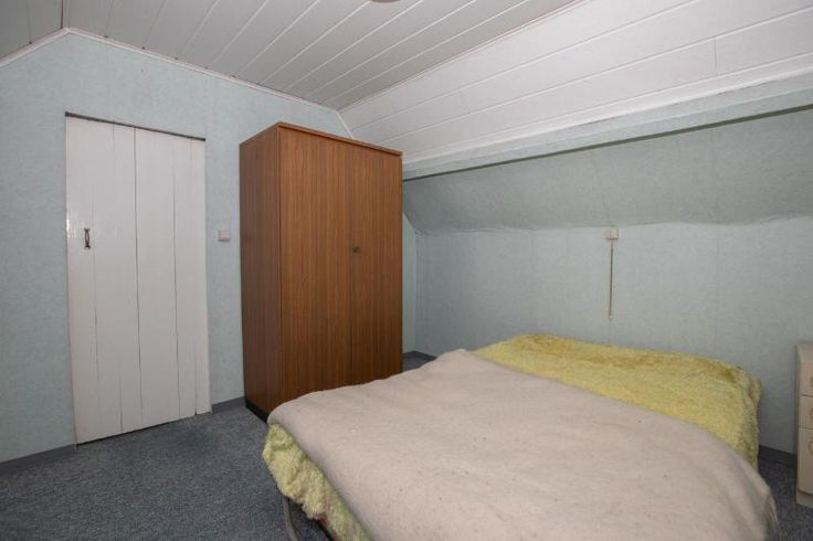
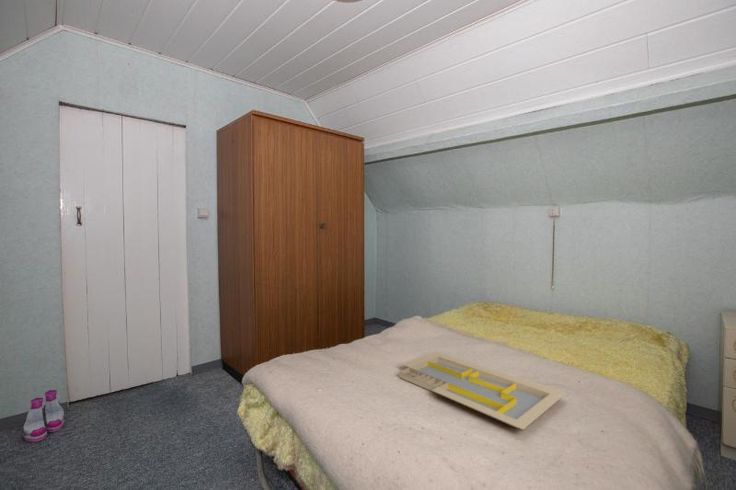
+ boots [22,389,66,442]
+ serving tray [398,351,567,431]
